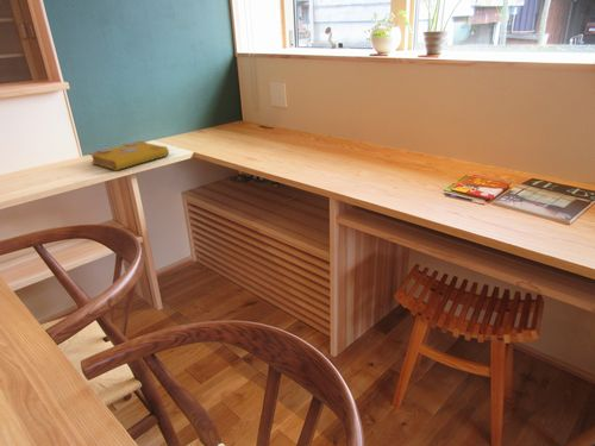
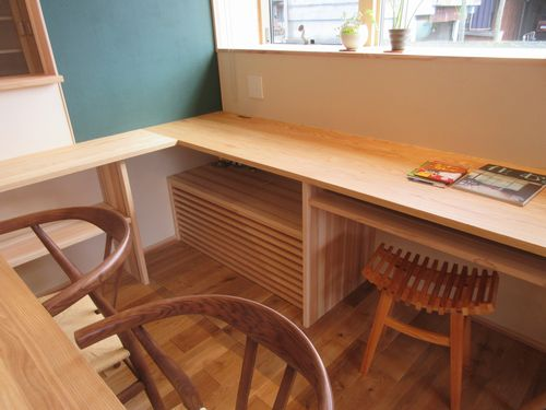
- spell book [88,139,170,171]
